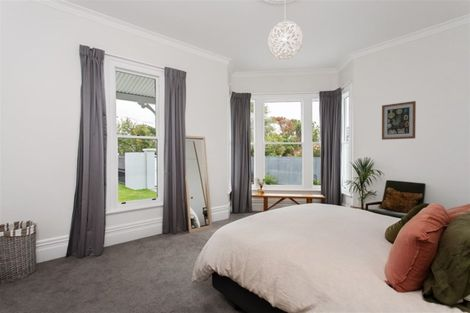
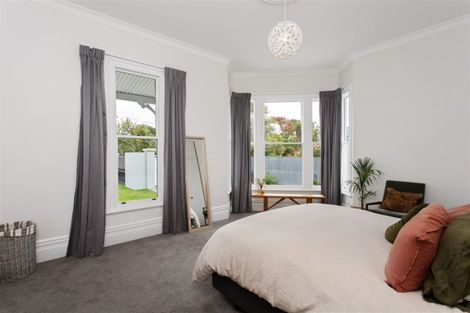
- wall art [381,100,417,141]
